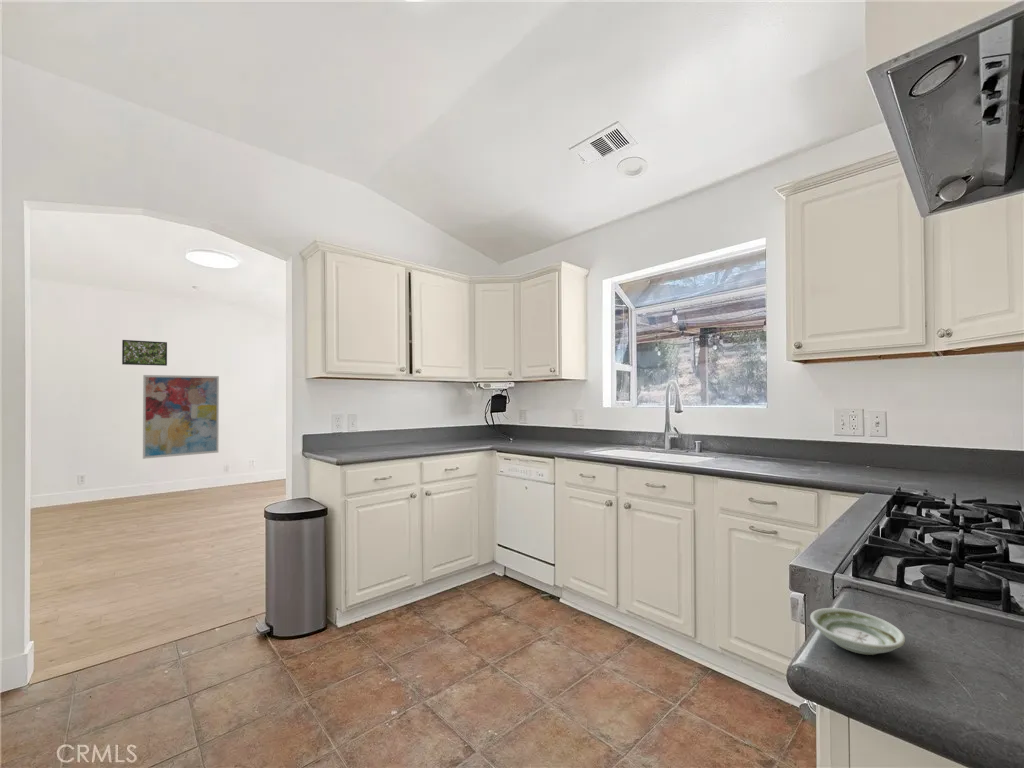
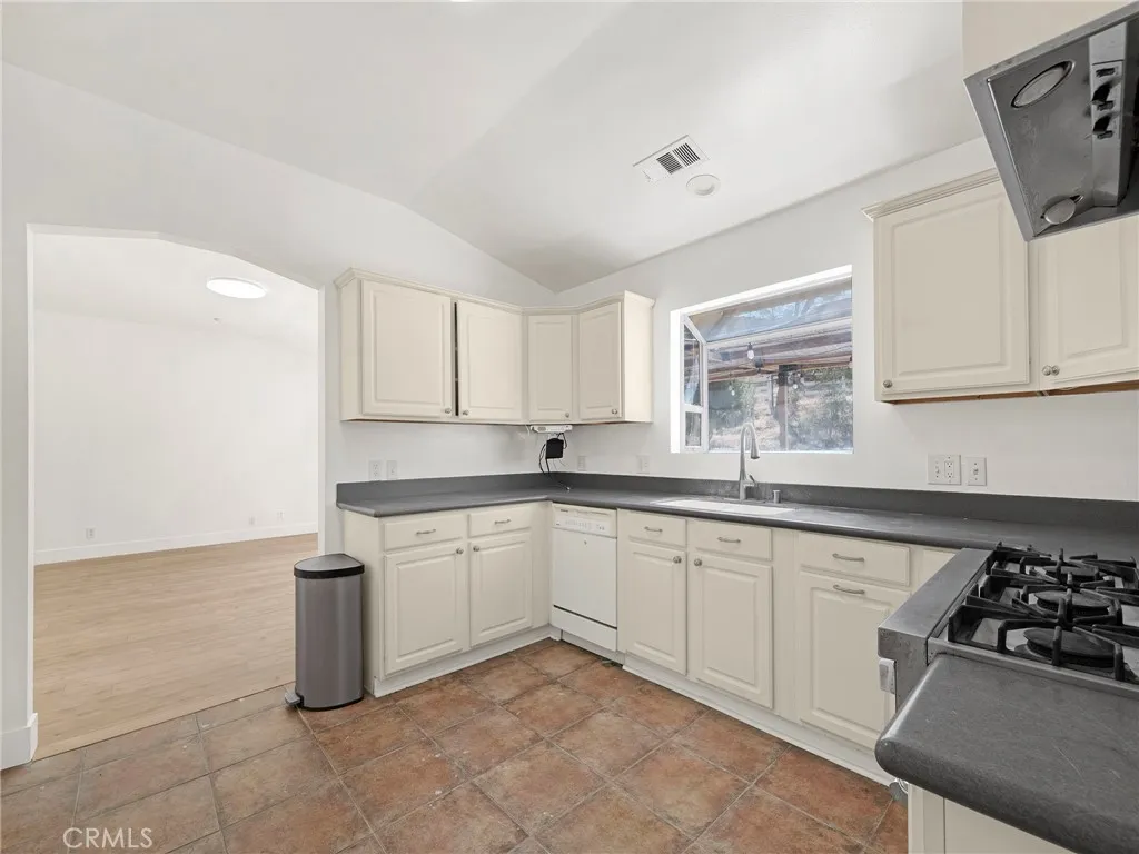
- saucer [809,607,906,656]
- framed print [121,339,168,367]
- wall art [142,374,220,460]
